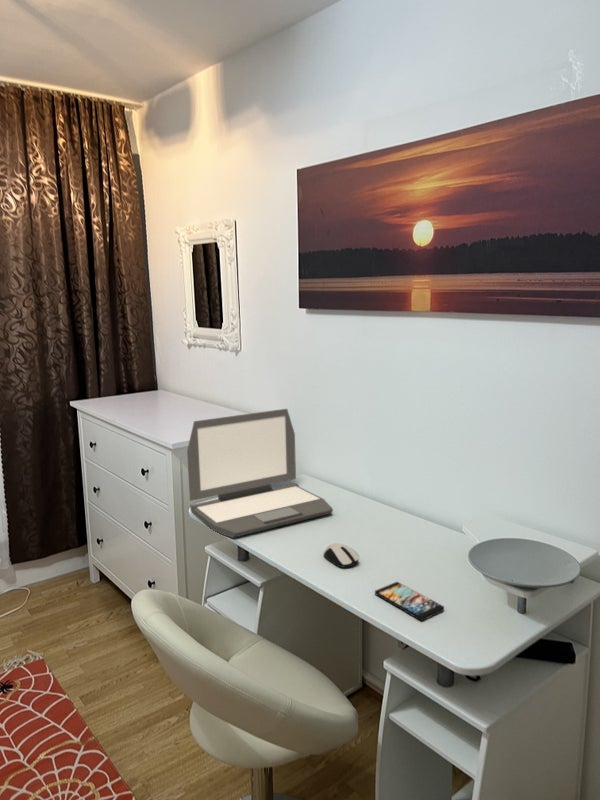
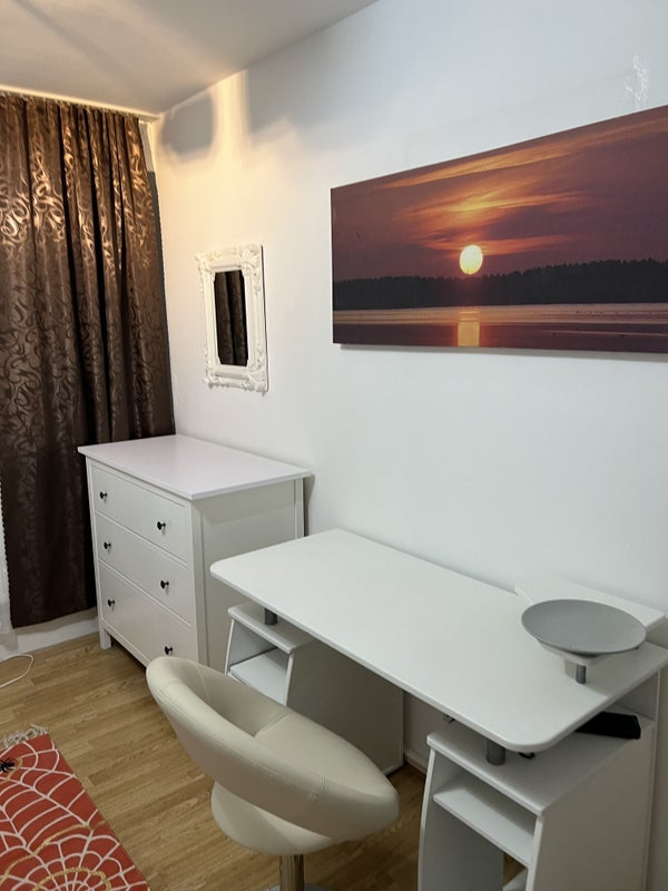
- computer mouse [323,542,360,568]
- laptop [186,408,334,539]
- smartphone [374,581,445,622]
